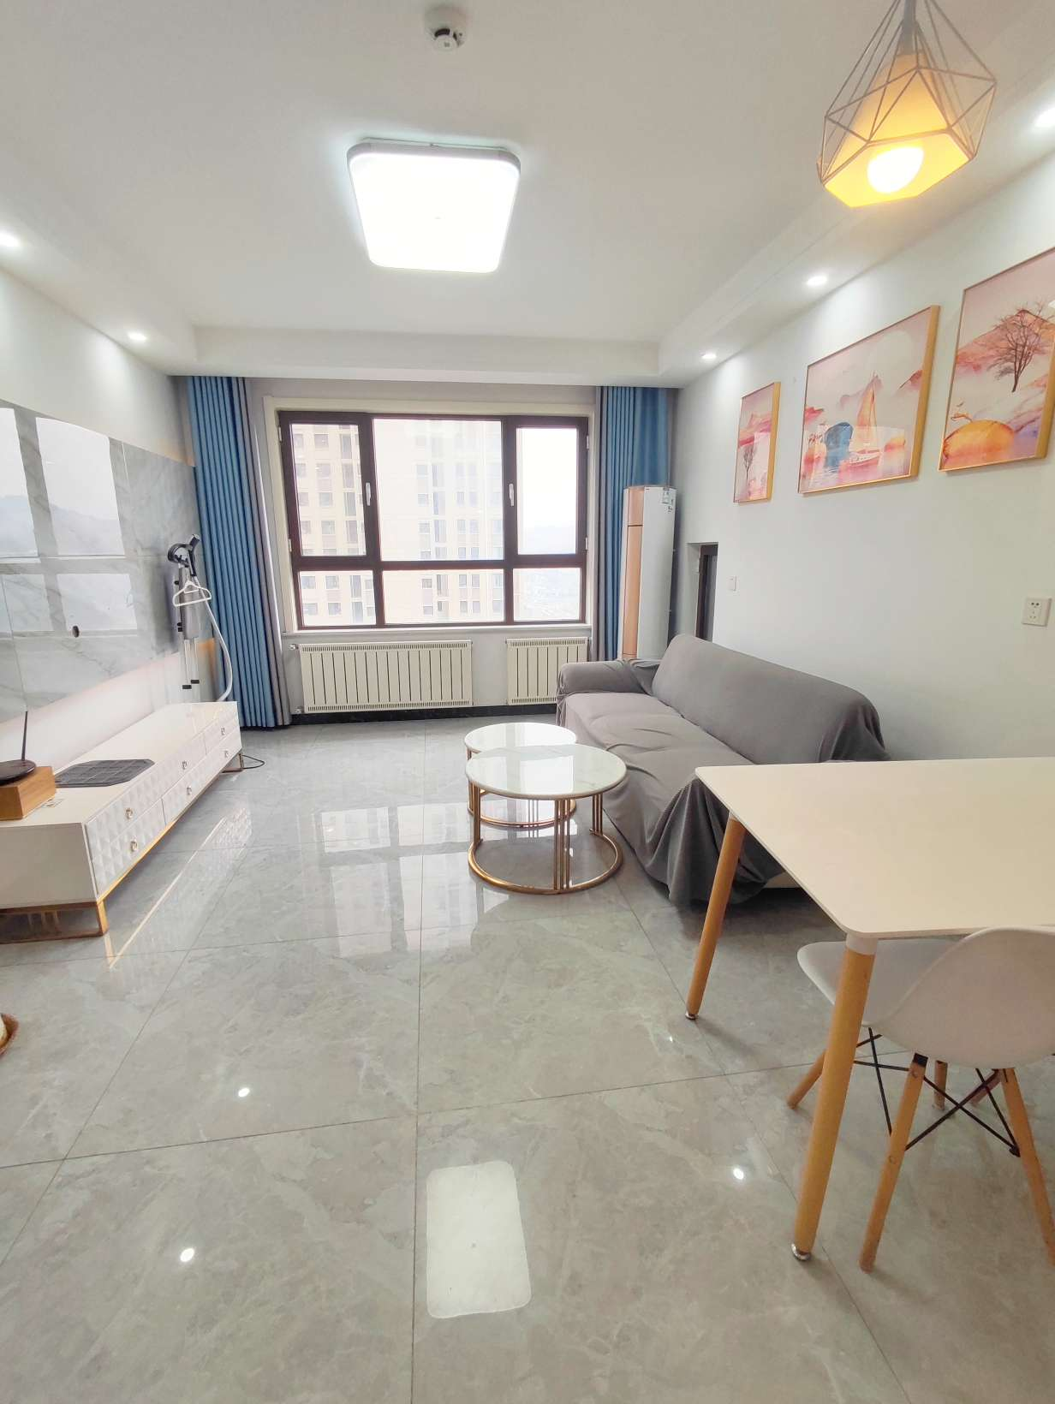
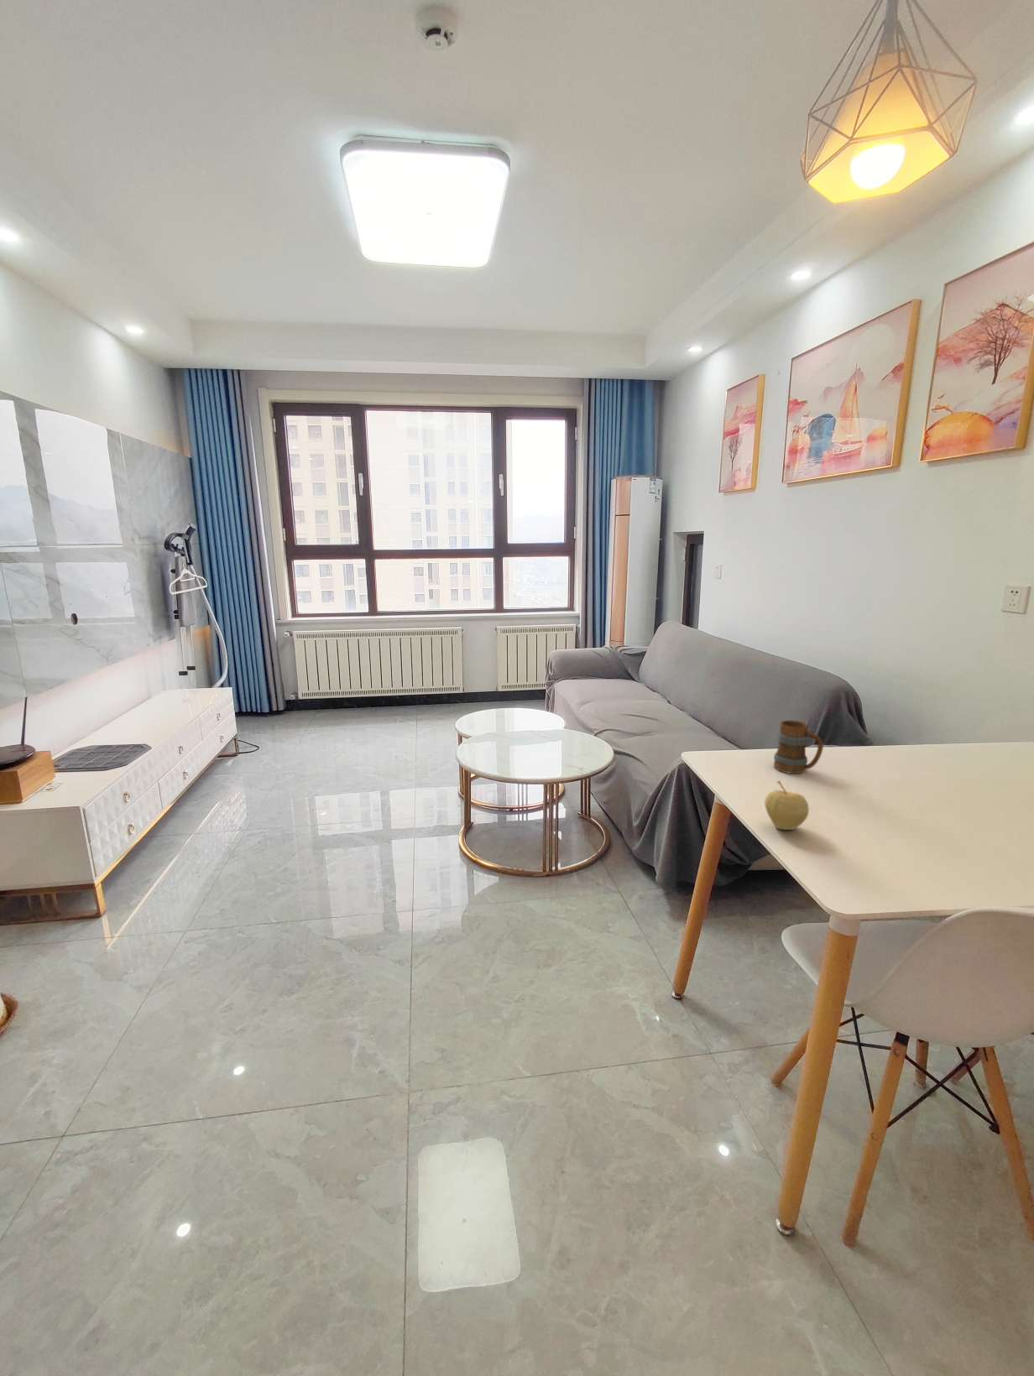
+ mug [773,720,824,774]
+ fruit [764,780,810,831]
